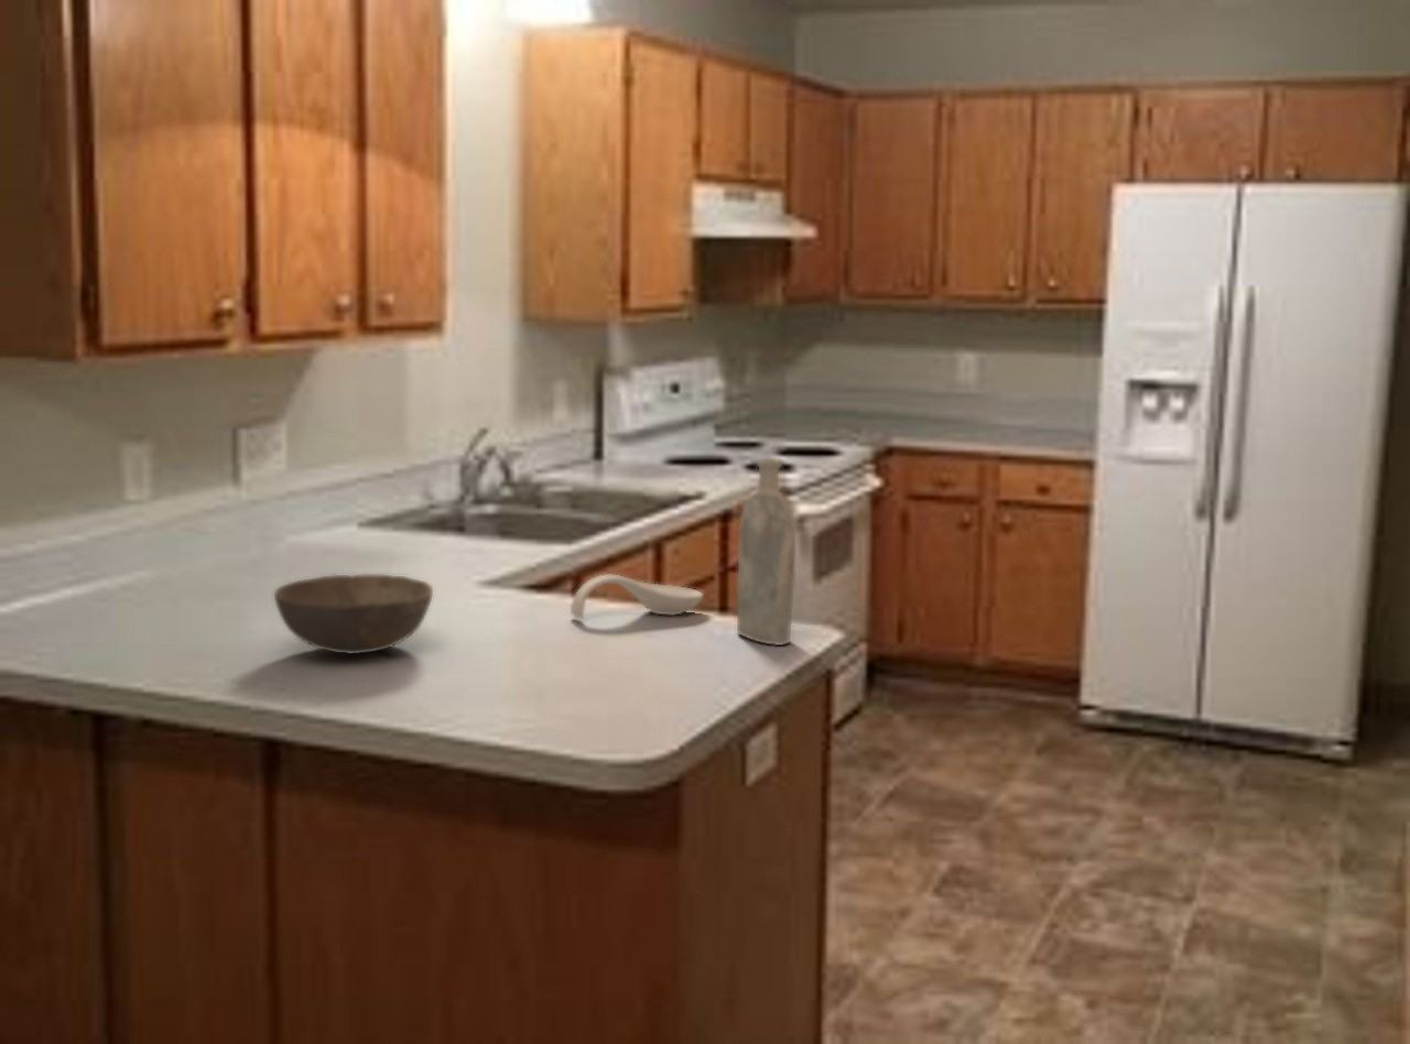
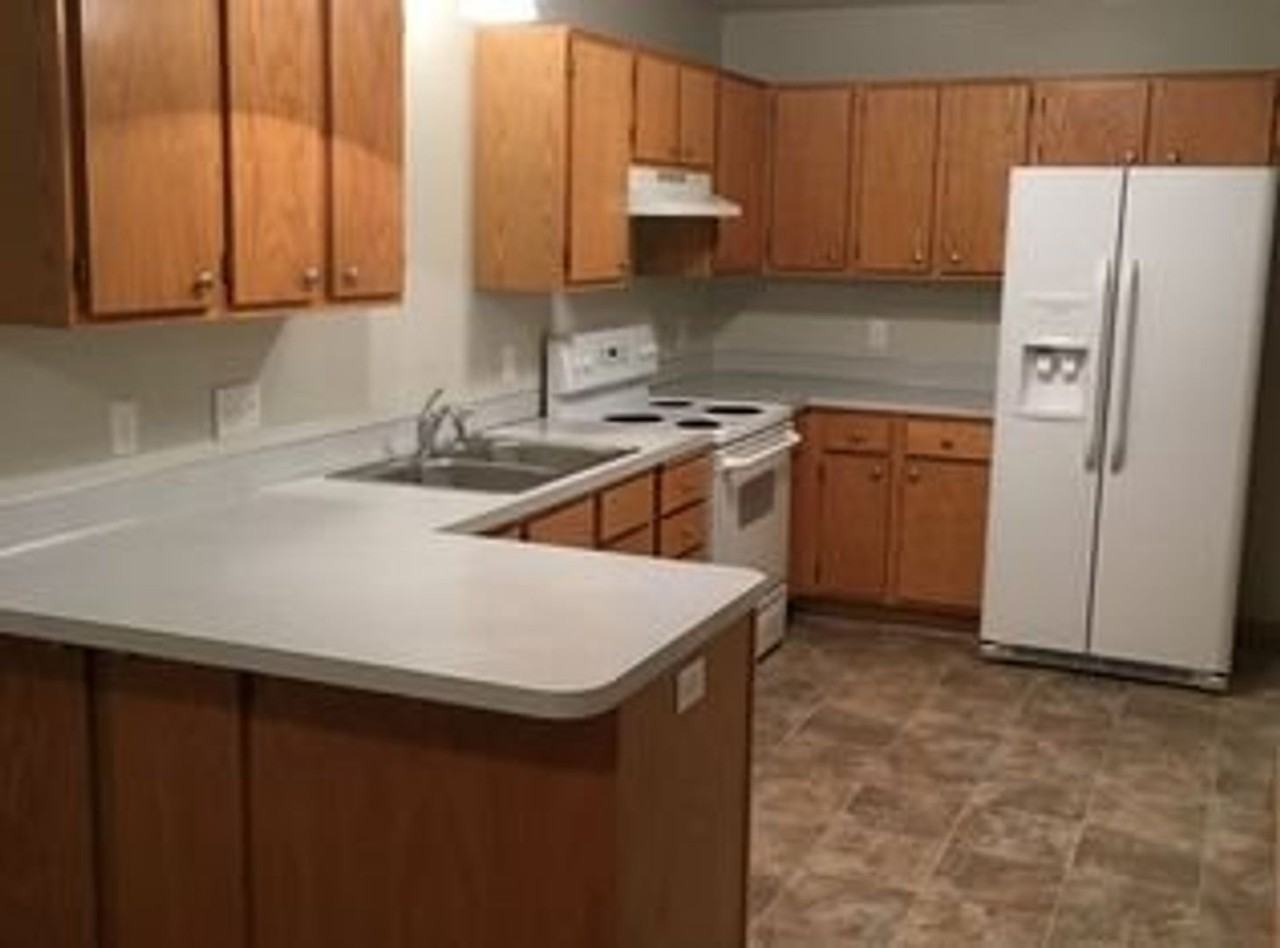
- spoon rest [570,574,705,620]
- bowl [273,574,434,655]
- bottle [736,457,796,646]
